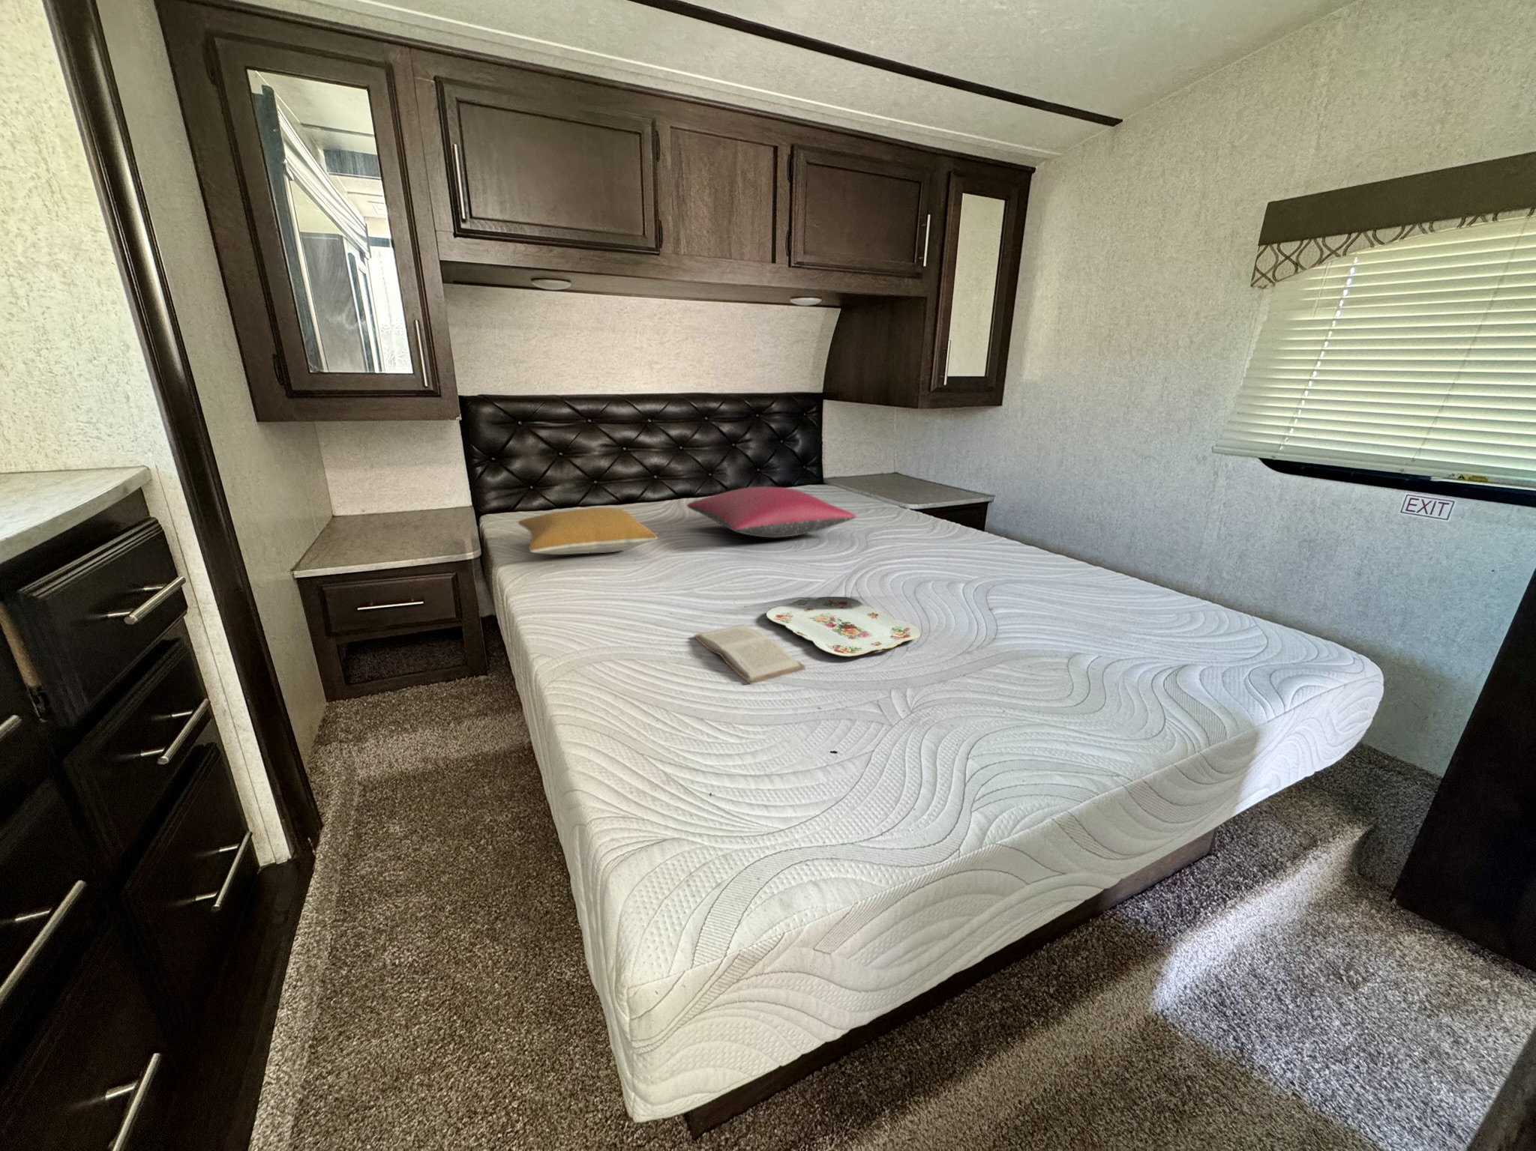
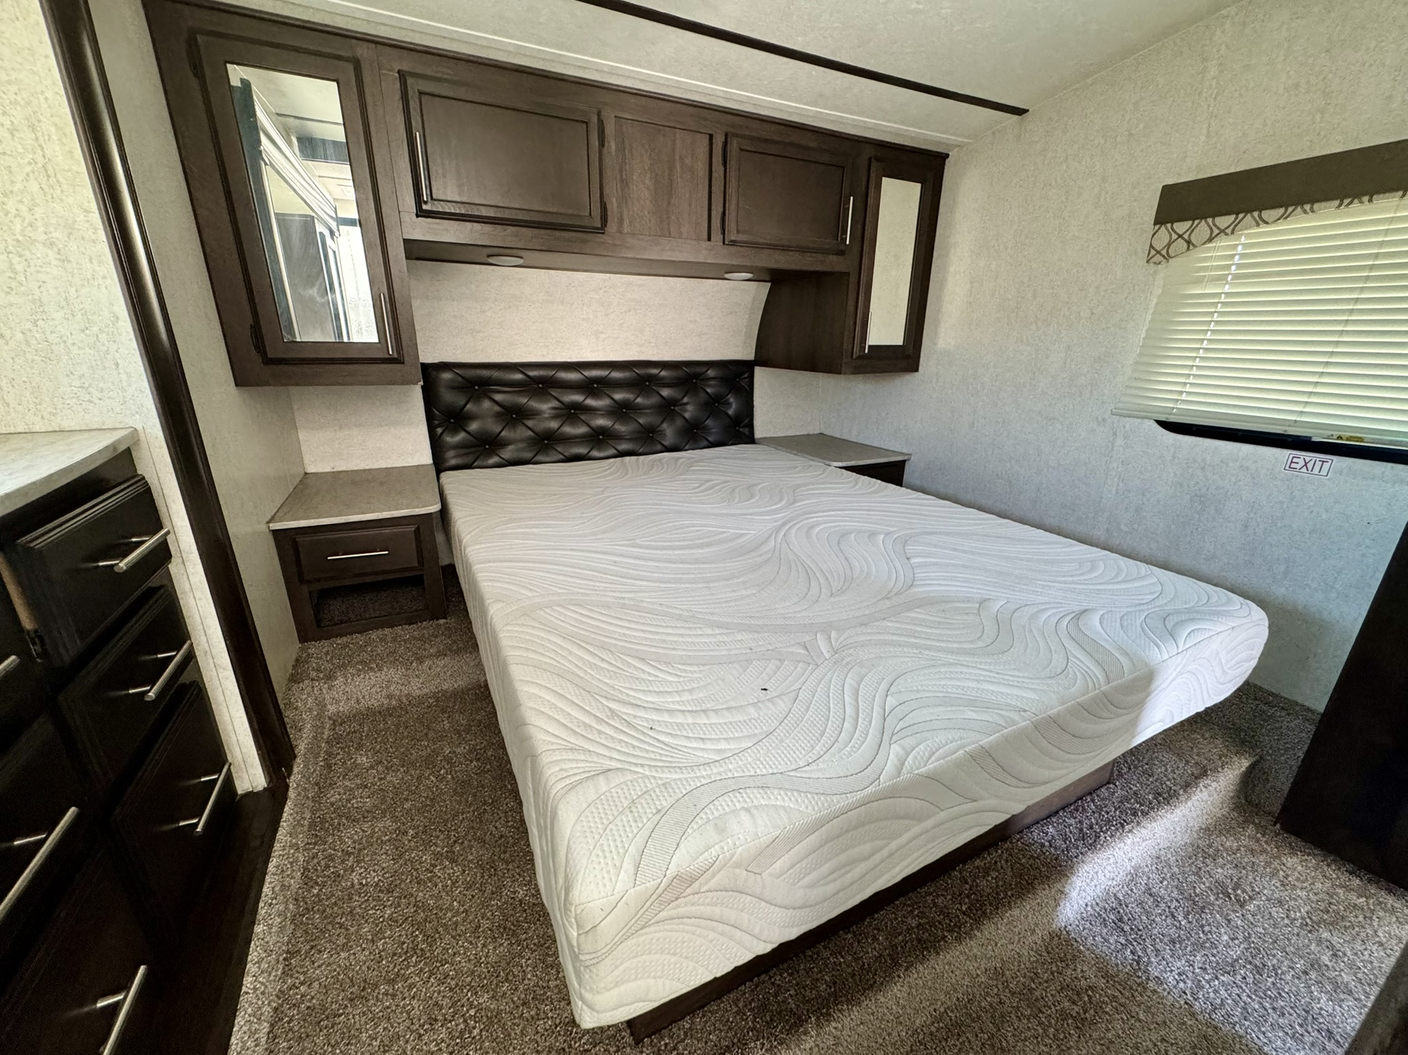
- serving tray [766,596,920,658]
- pillow [518,508,658,555]
- book [694,624,807,684]
- pillow [686,486,857,539]
